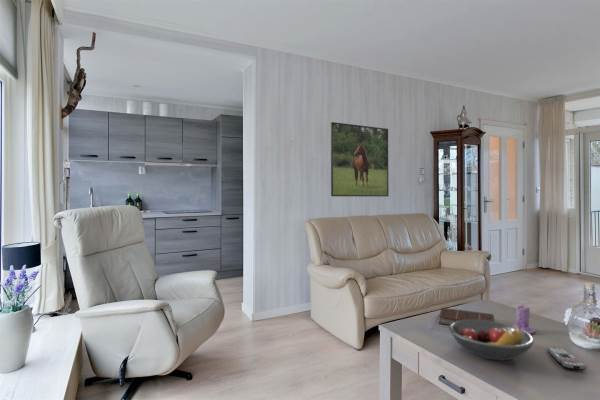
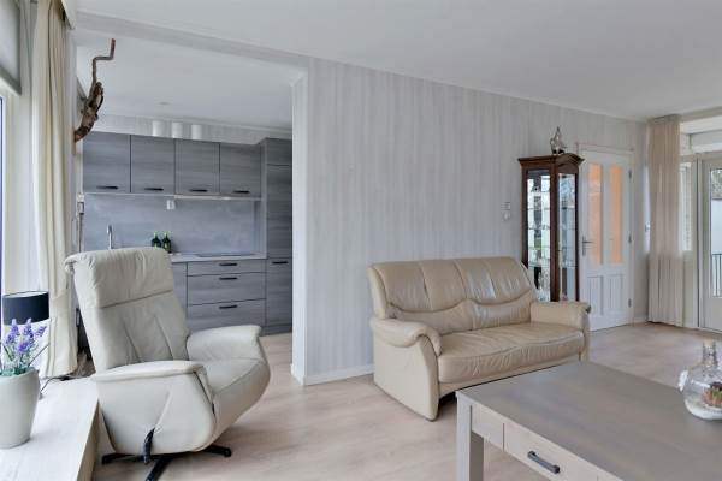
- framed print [330,121,390,197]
- fruit bowl [448,320,535,361]
- book [438,307,496,326]
- remote control [546,346,588,371]
- candle [511,303,536,335]
